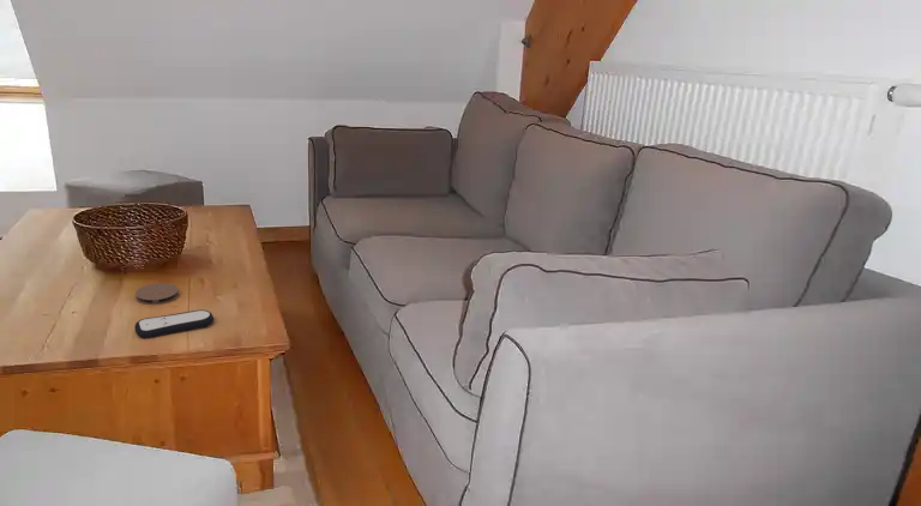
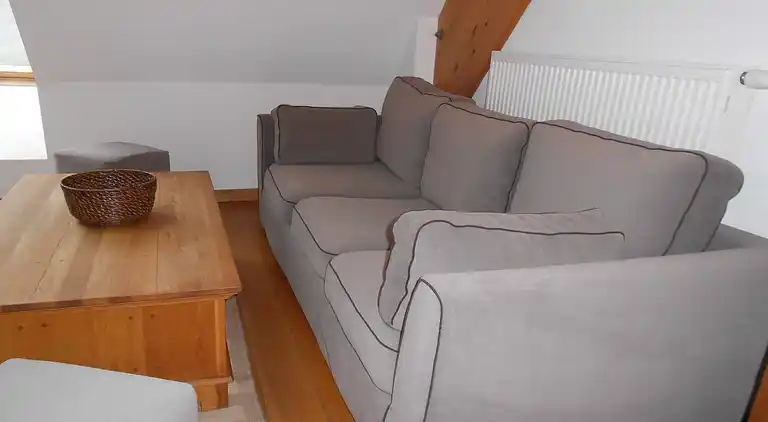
- coaster [134,282,180,306]
- remote control [133,308,215,339]
